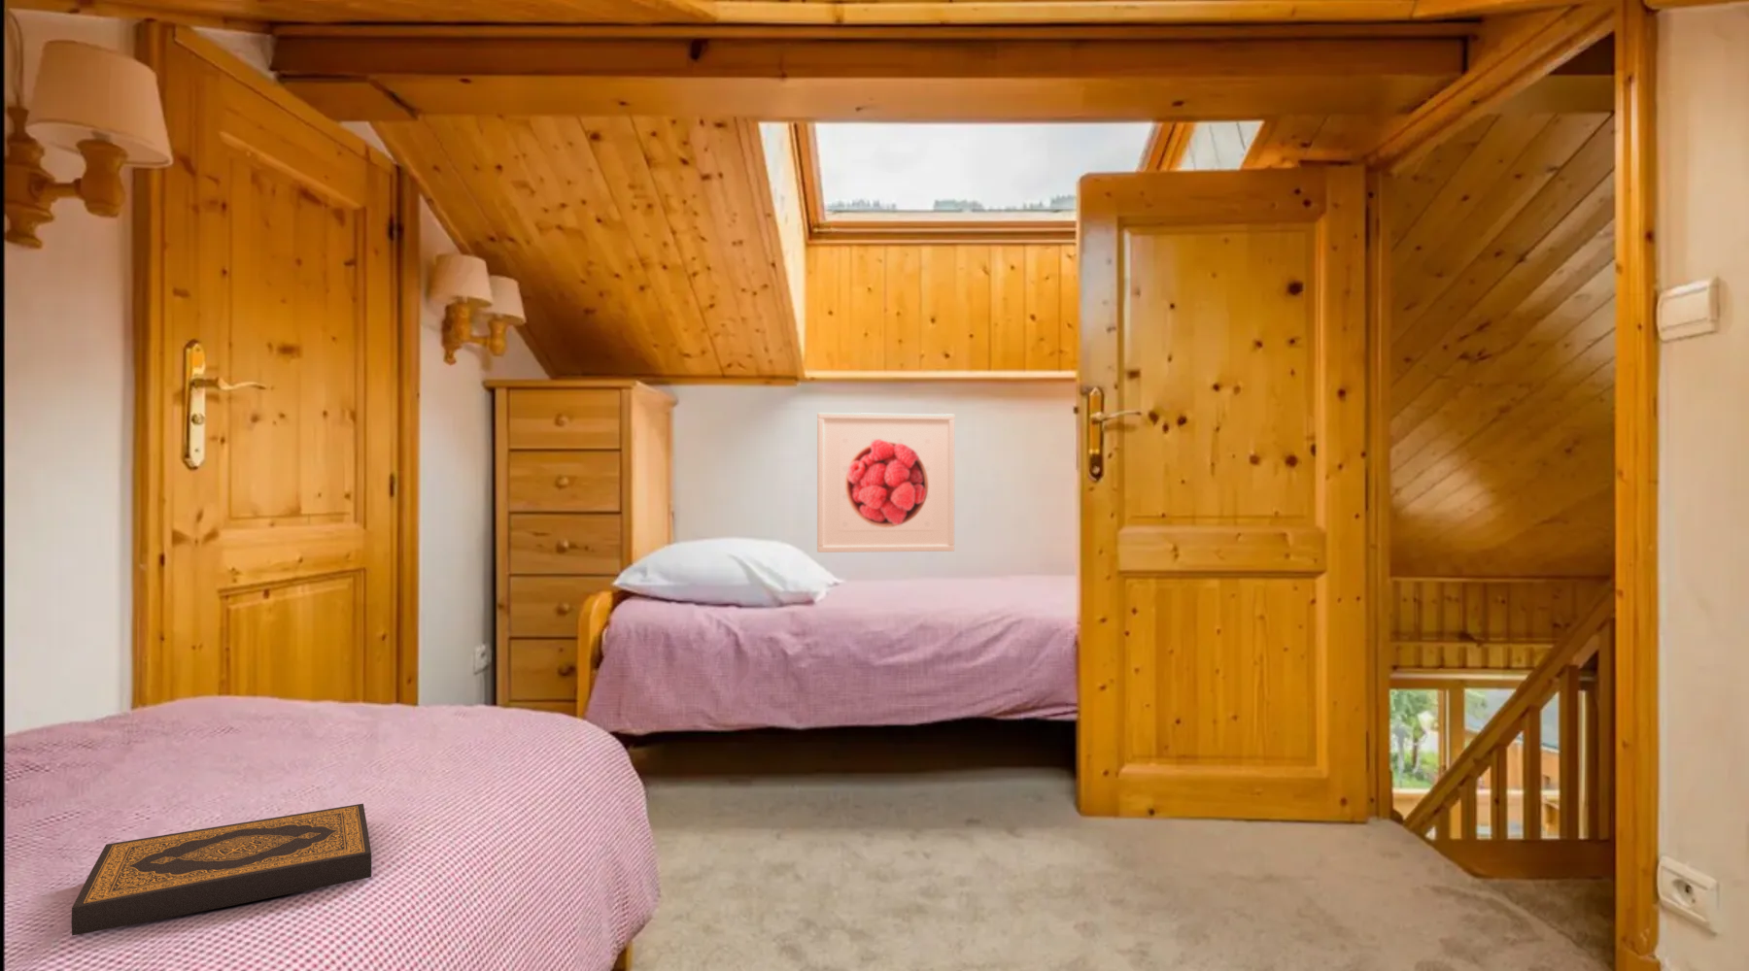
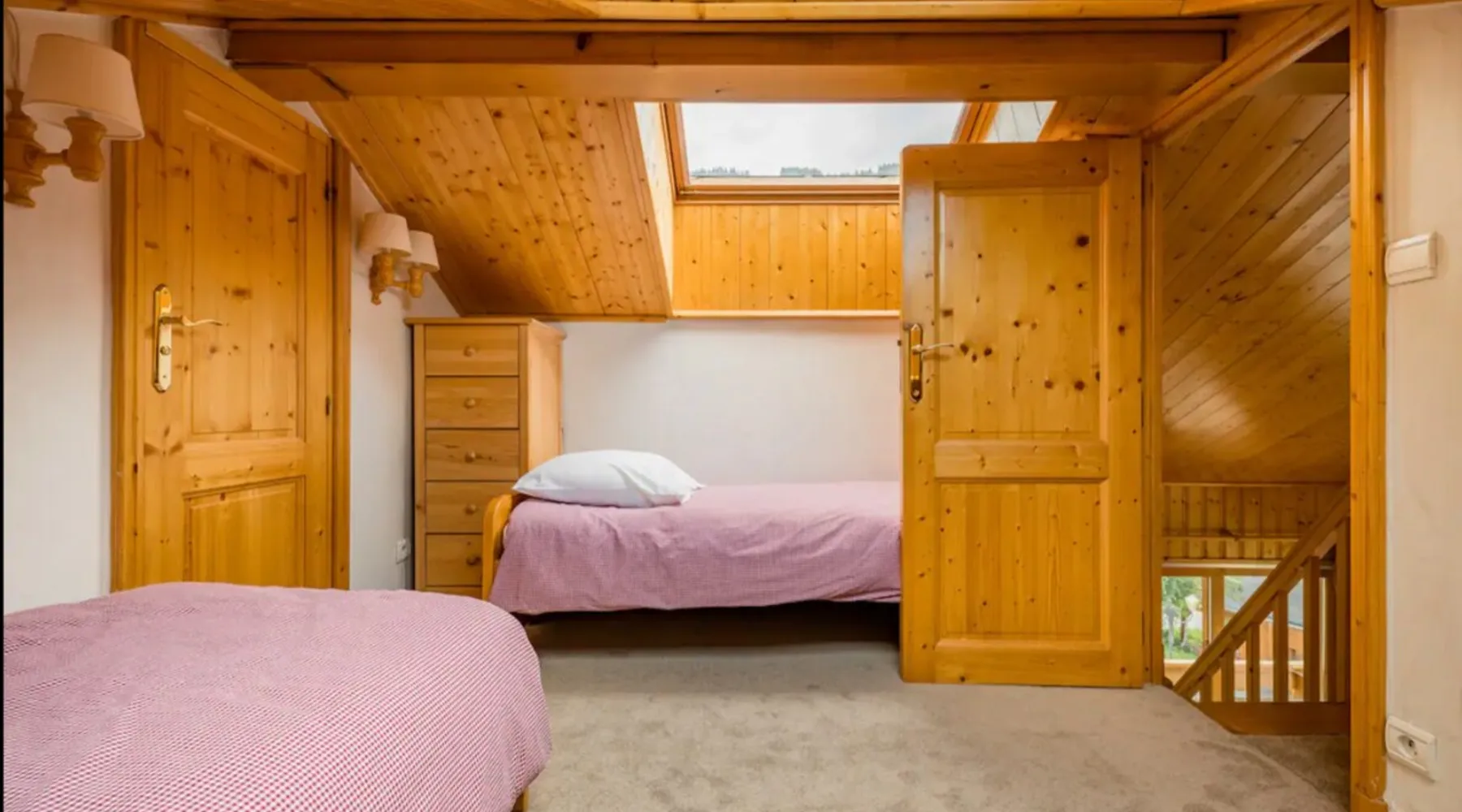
- hardback book [71,804,372,938]
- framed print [816,411,955,554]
